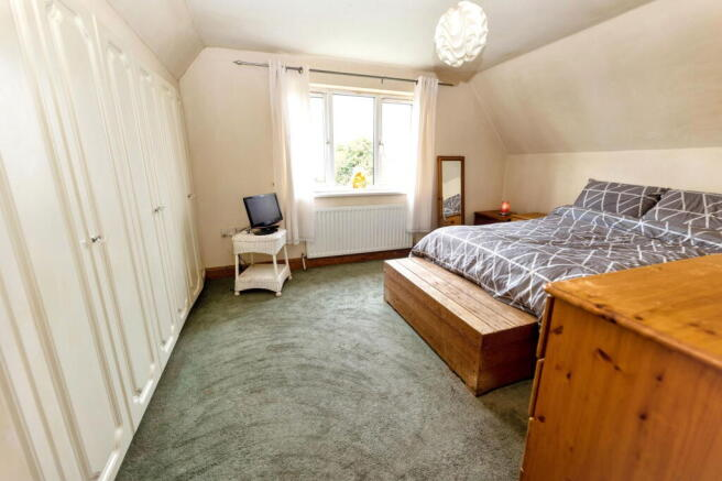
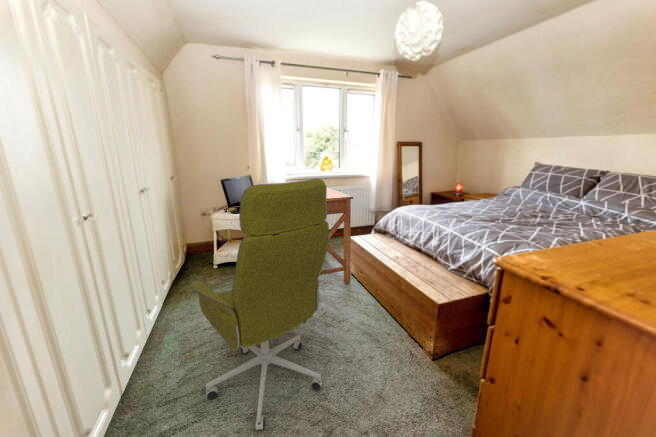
+ office chair [189,178,330,431]
+ desk [319,186,354,284]
